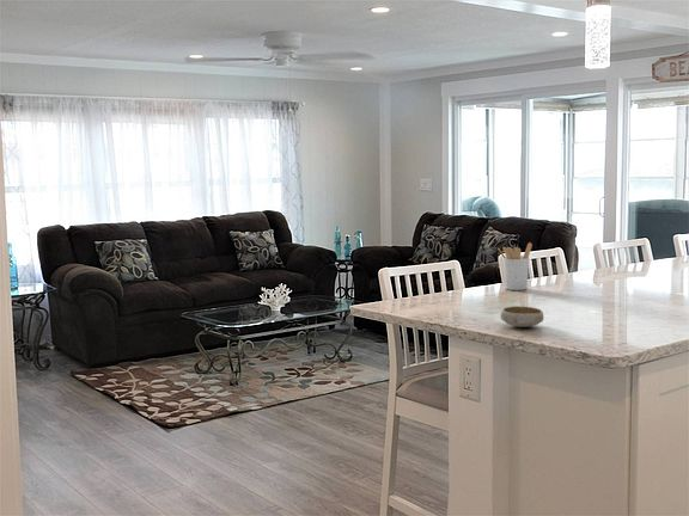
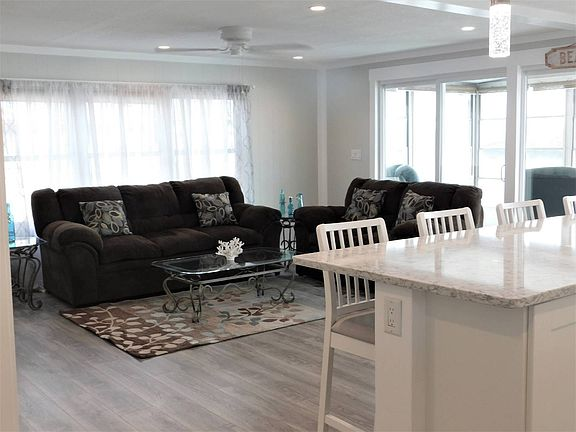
- utensil holder [496,241,533,291]
- bowl [500,305,544,328]
